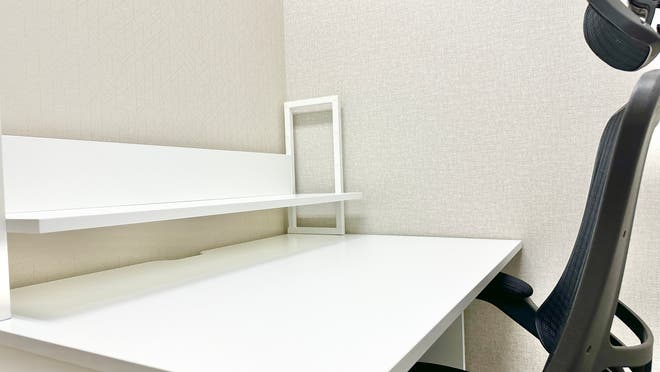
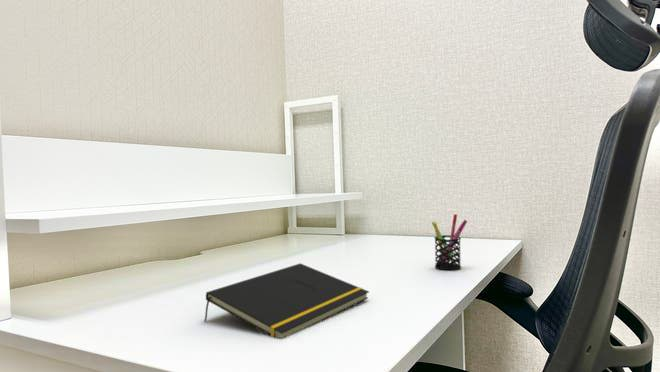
+ notepad [203,262,370,339]
+ pen holder [431,213,468,271]
